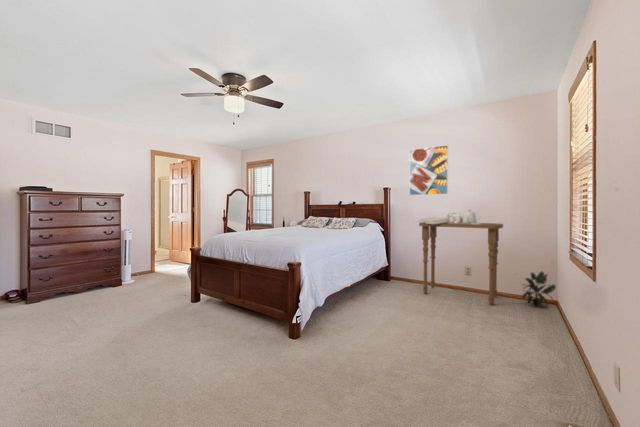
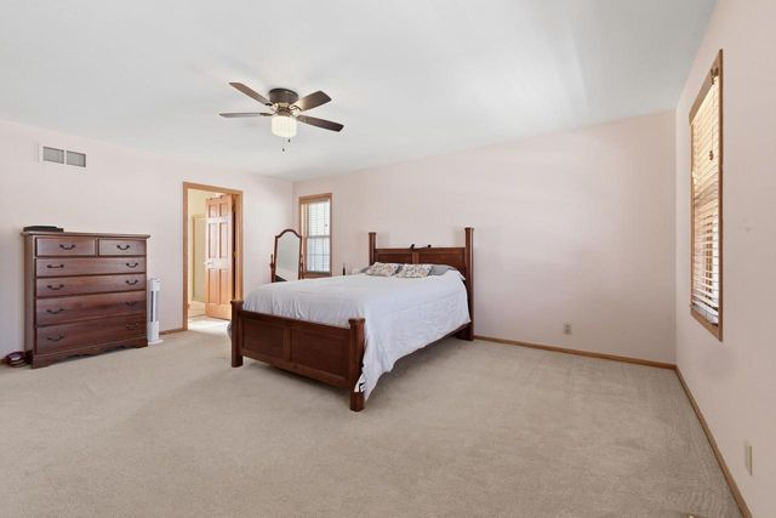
- side table [415,209,504,306]
- potted plant [521,271,557,308]
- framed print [408,144,449,196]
